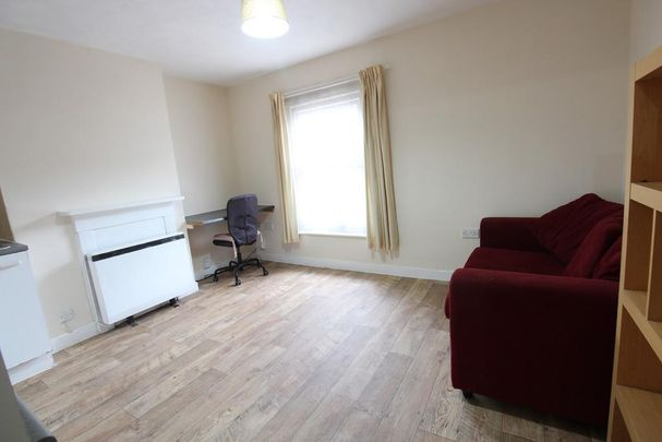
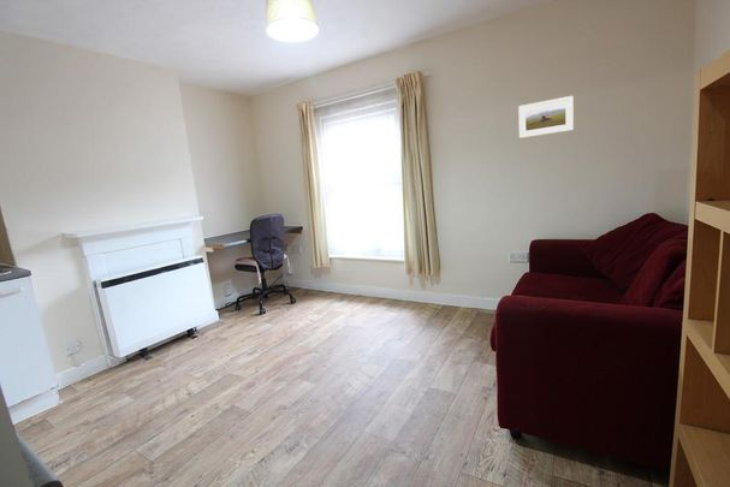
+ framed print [517,95,575,139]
